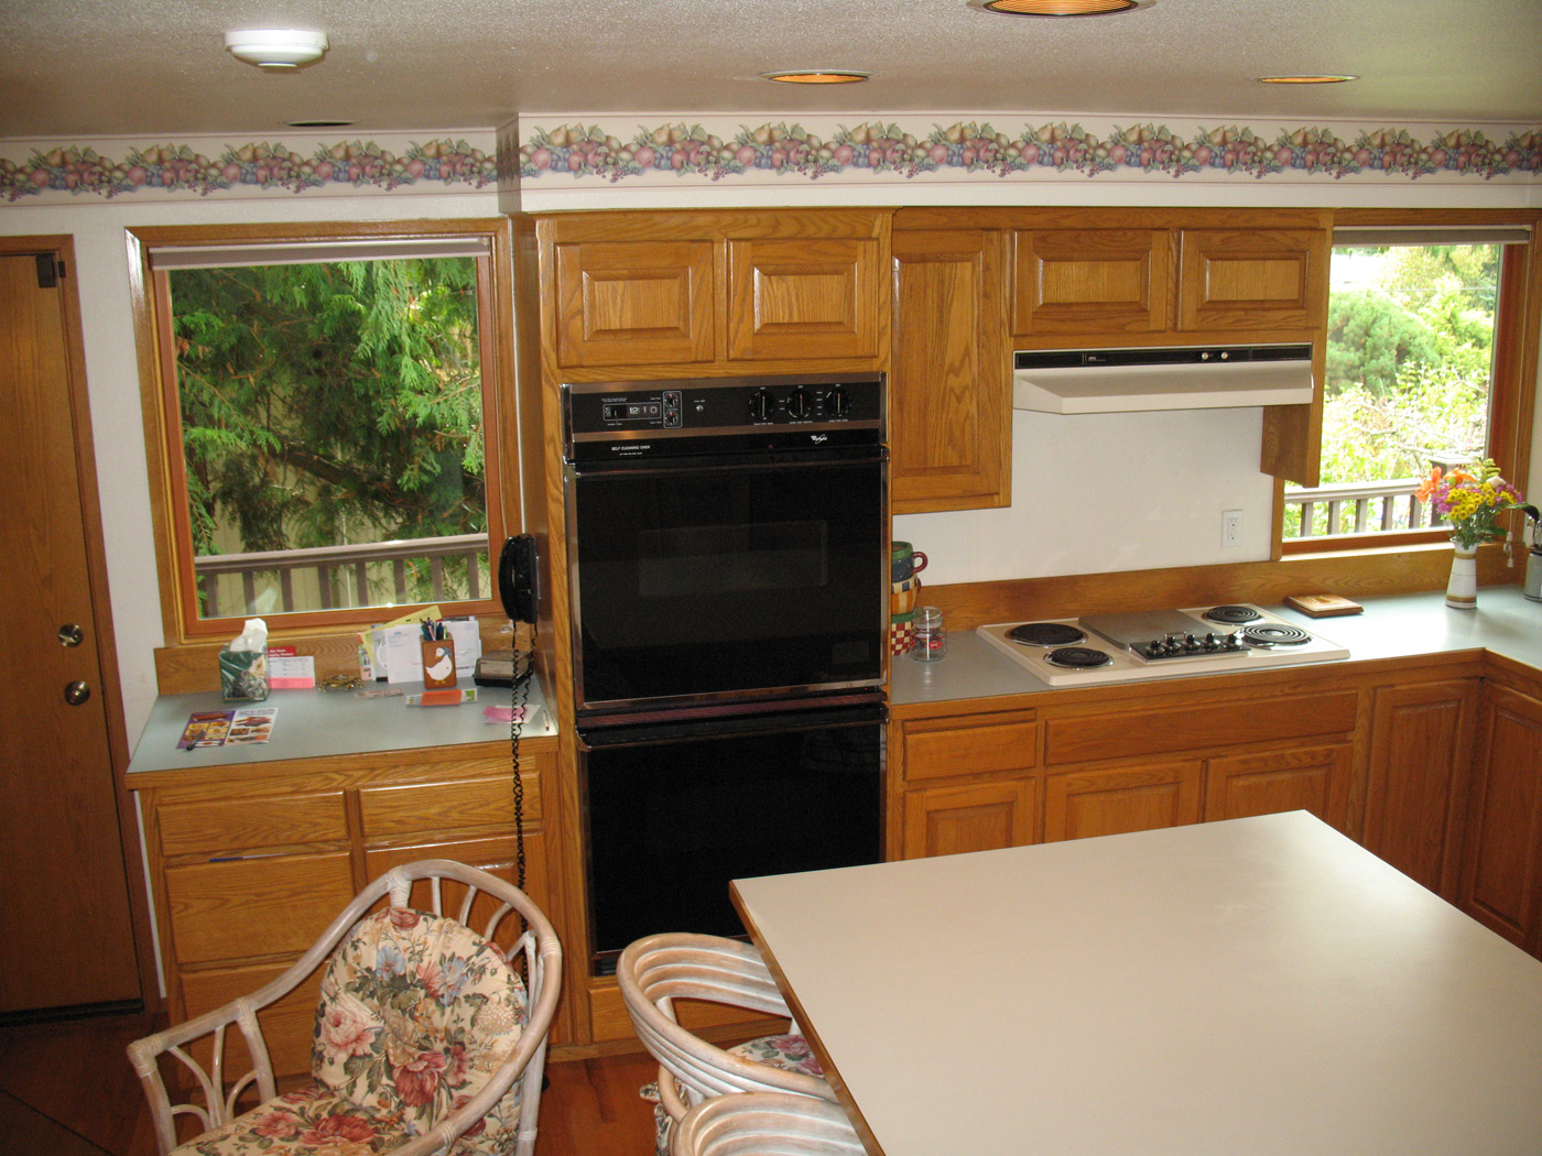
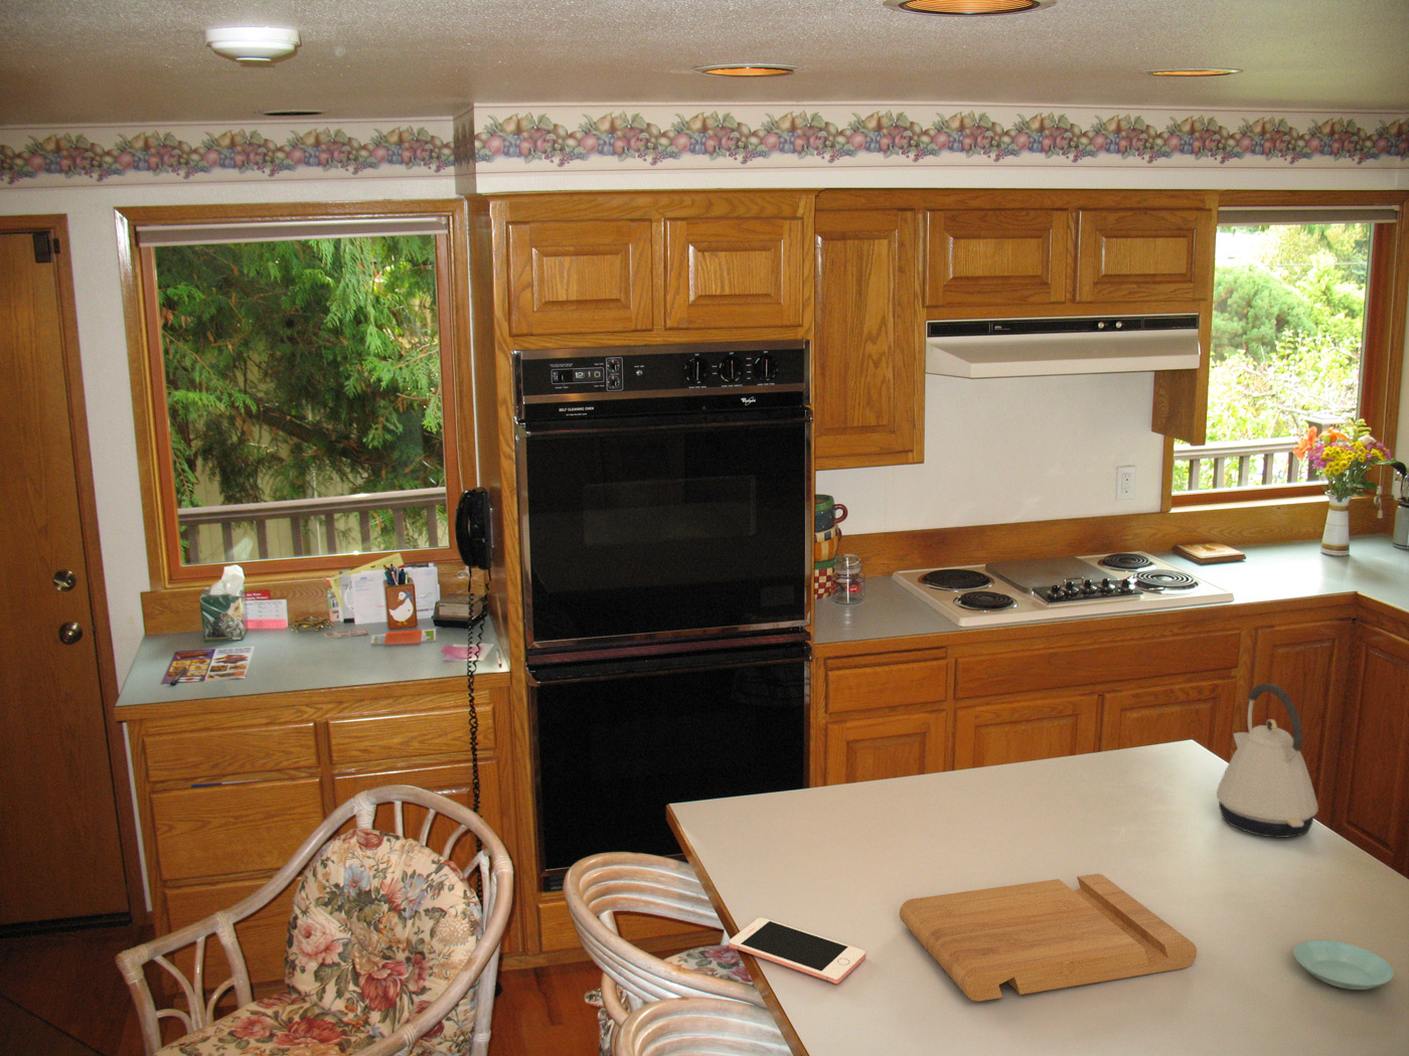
+ kettle [1216,683,1319,839]
+ saucer [1293,940,1395,991]
+ cell phone [728,916,866,985]
+ cutting board [899,873,1198,1003]
